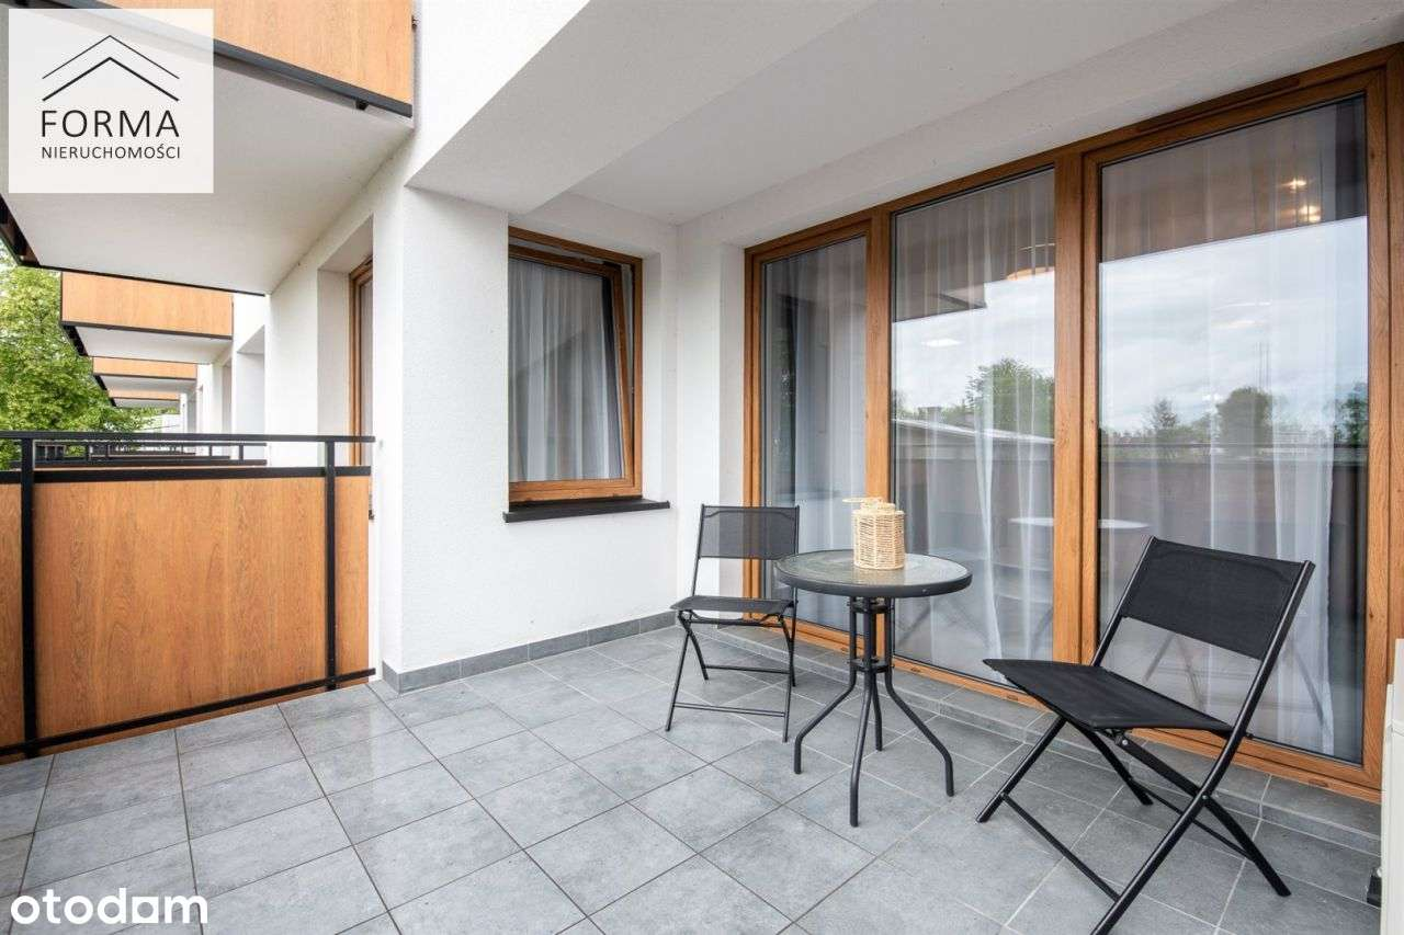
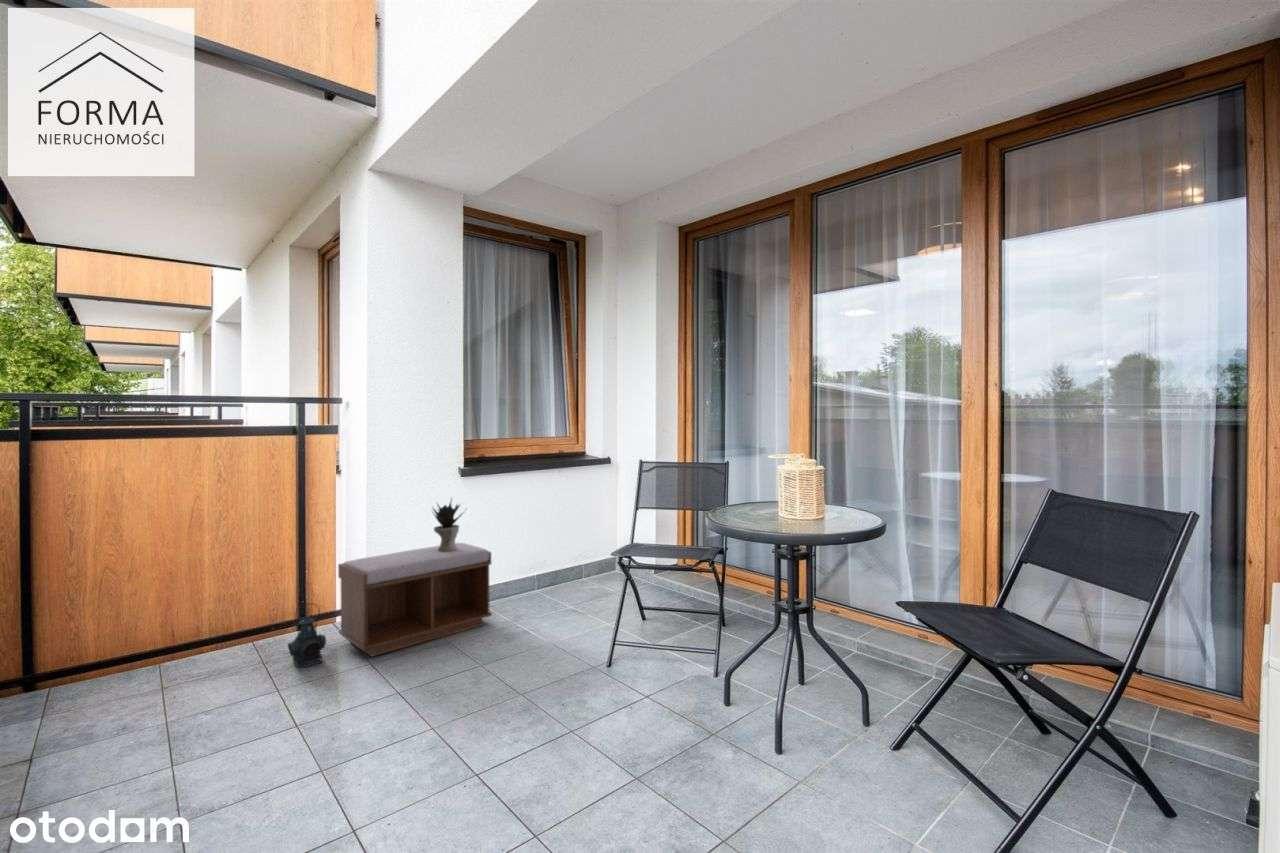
+ potted plant [431,496,468,551]
+ lantern [287,602,327,668]
+ bench [337,542,493,658]
